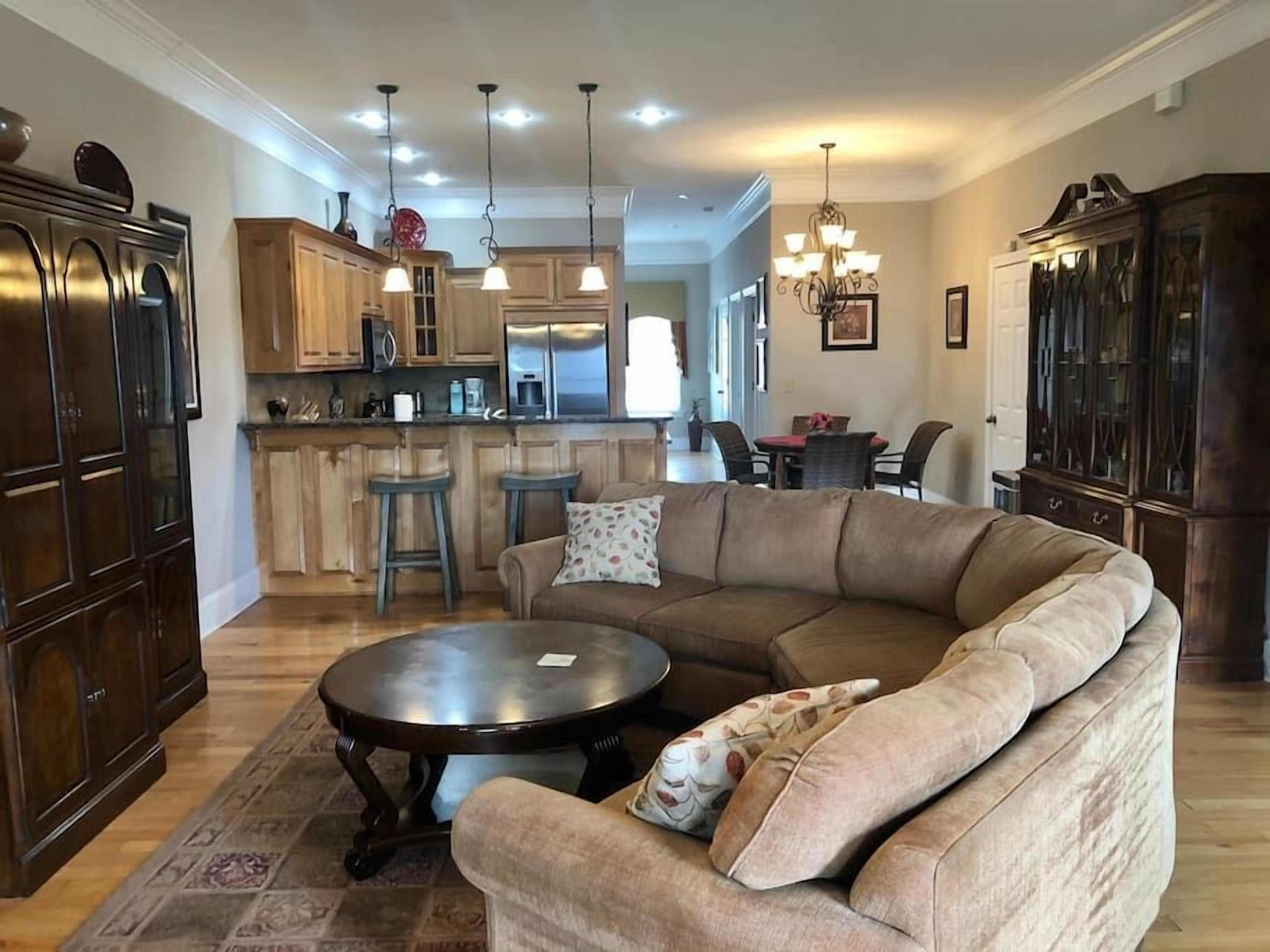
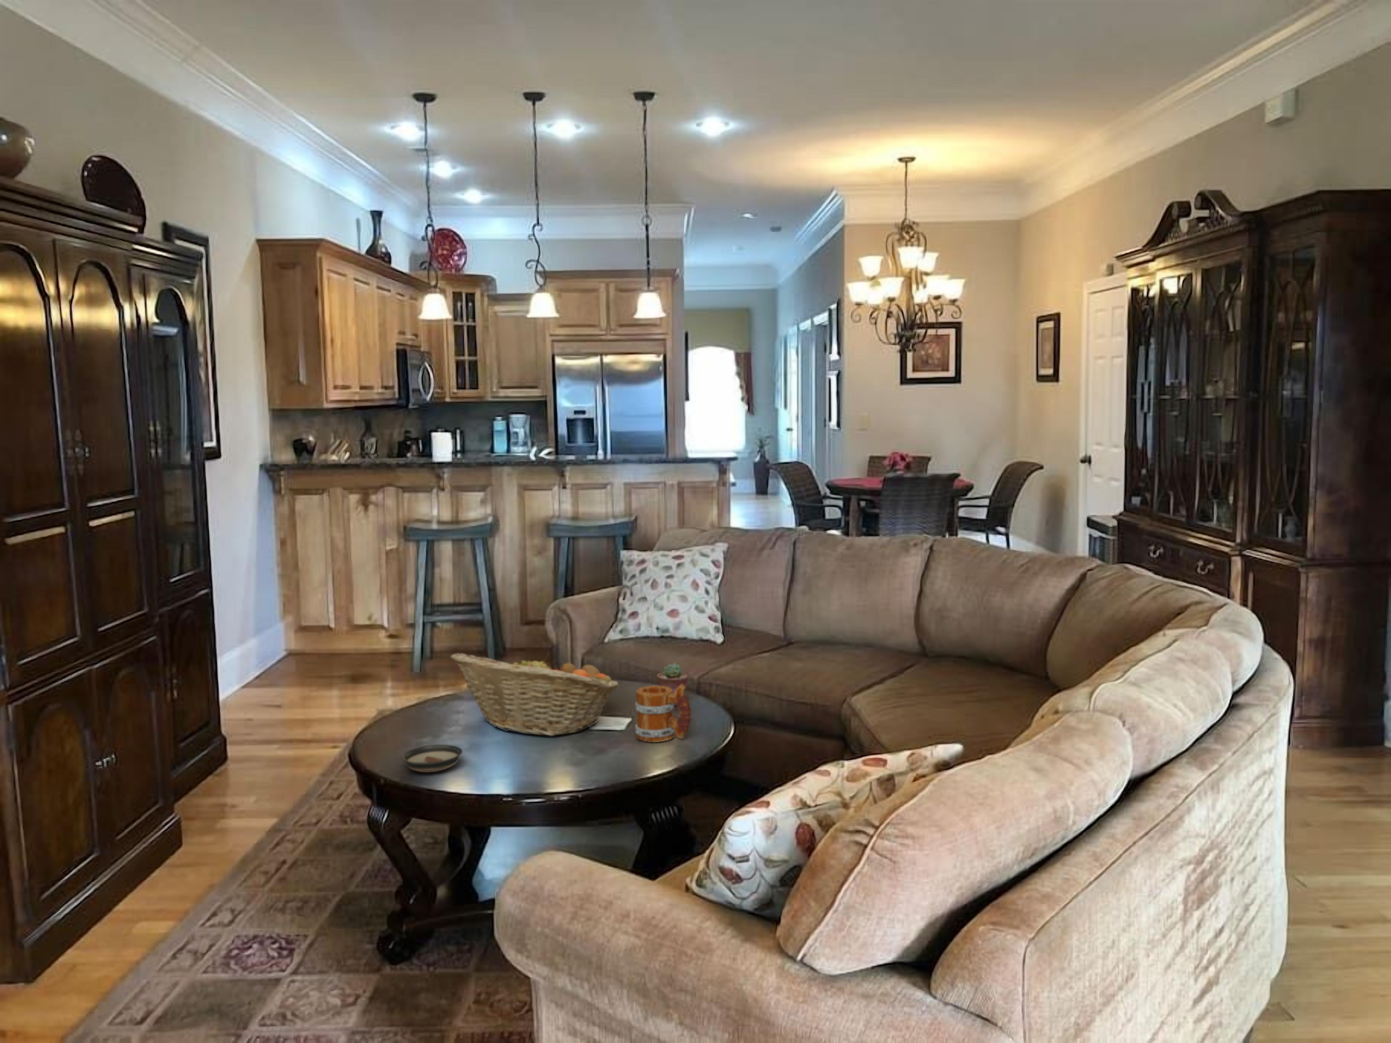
+ fruit basket [450,652,620,736]
+ potted succulent [656,663,688,707]
+ saucer [401,744,463,772]
+ mug [635,685,692,743]
